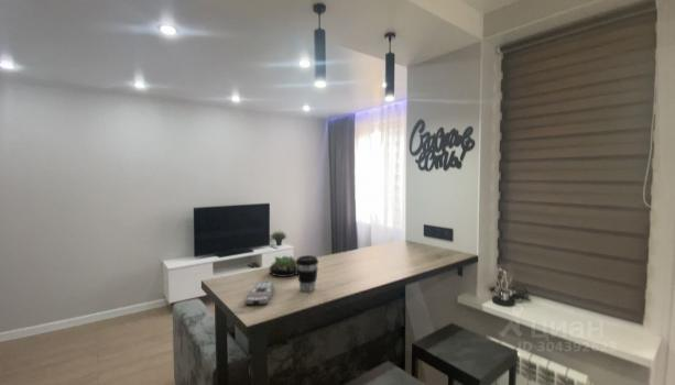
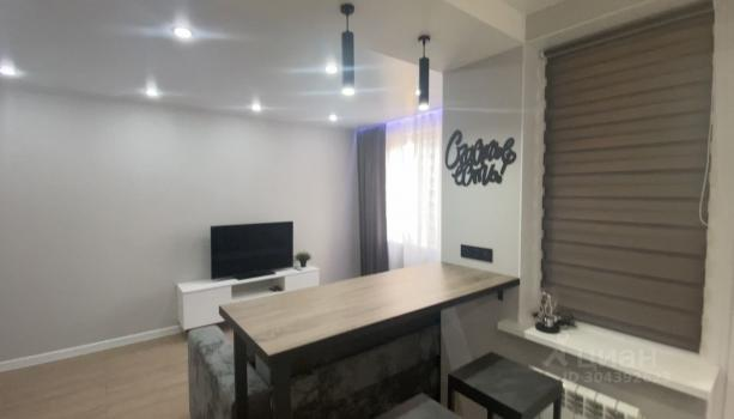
- remote control [243,280,275,306]
- coffee cup [295,254,319,293]
- succulent plant [268,254,298,278]
